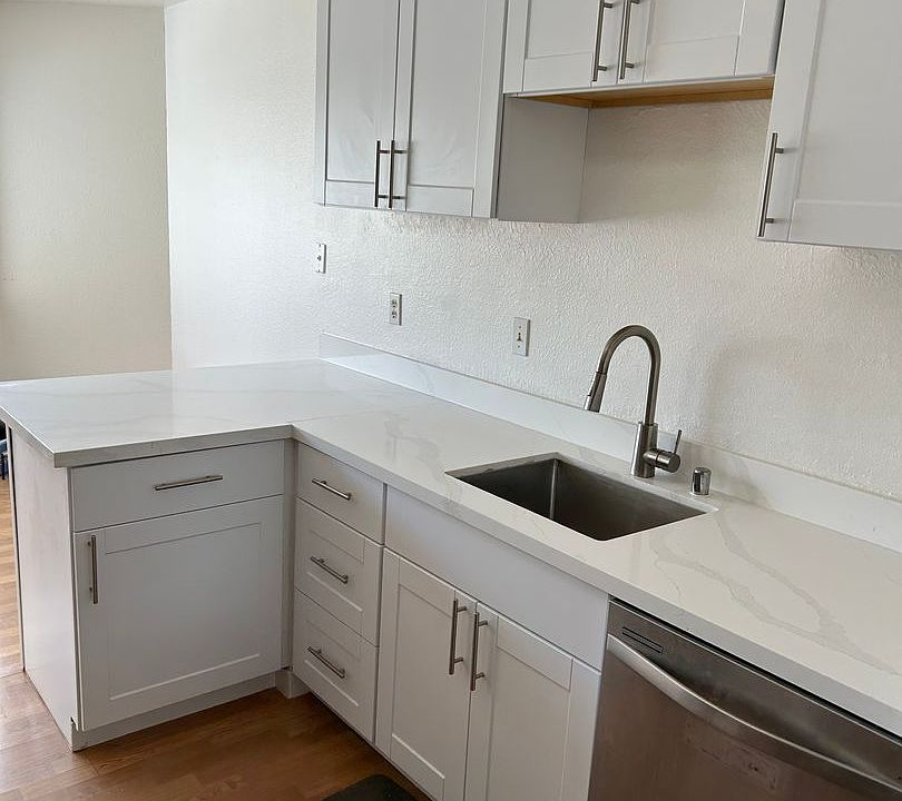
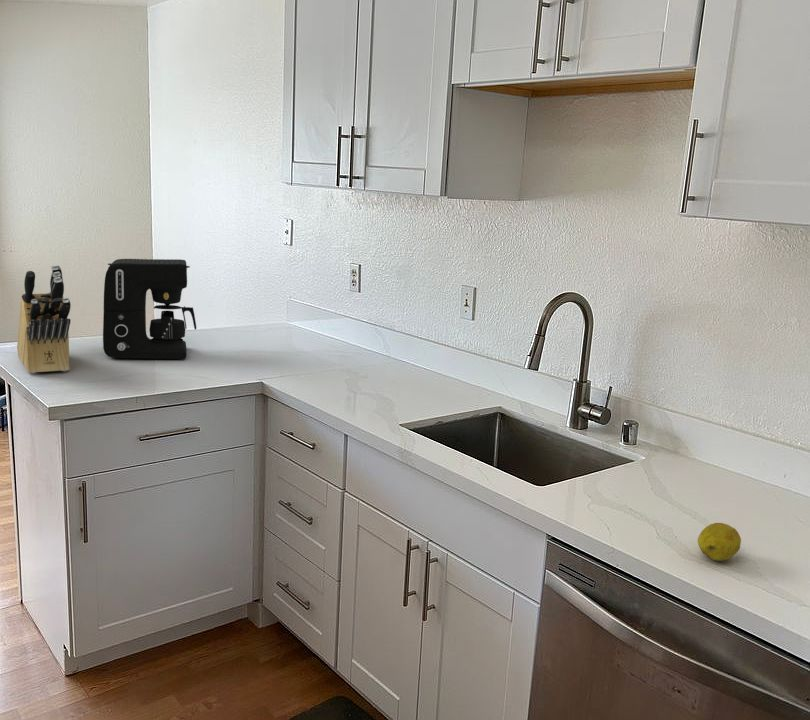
+ knife block [16,264,72,374]
+ coffee maker [102,258,197,360]
+ fruit [697,522,742,562]
